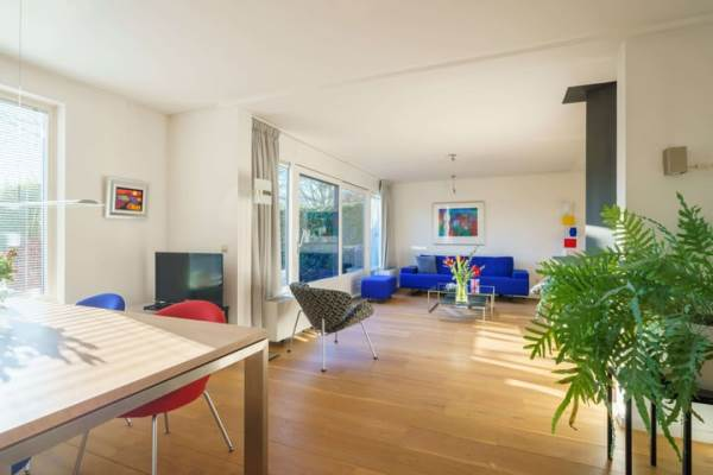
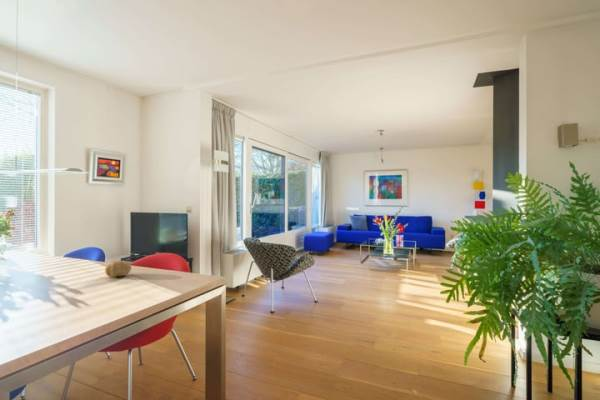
+ fruit [104,260,132,278]
